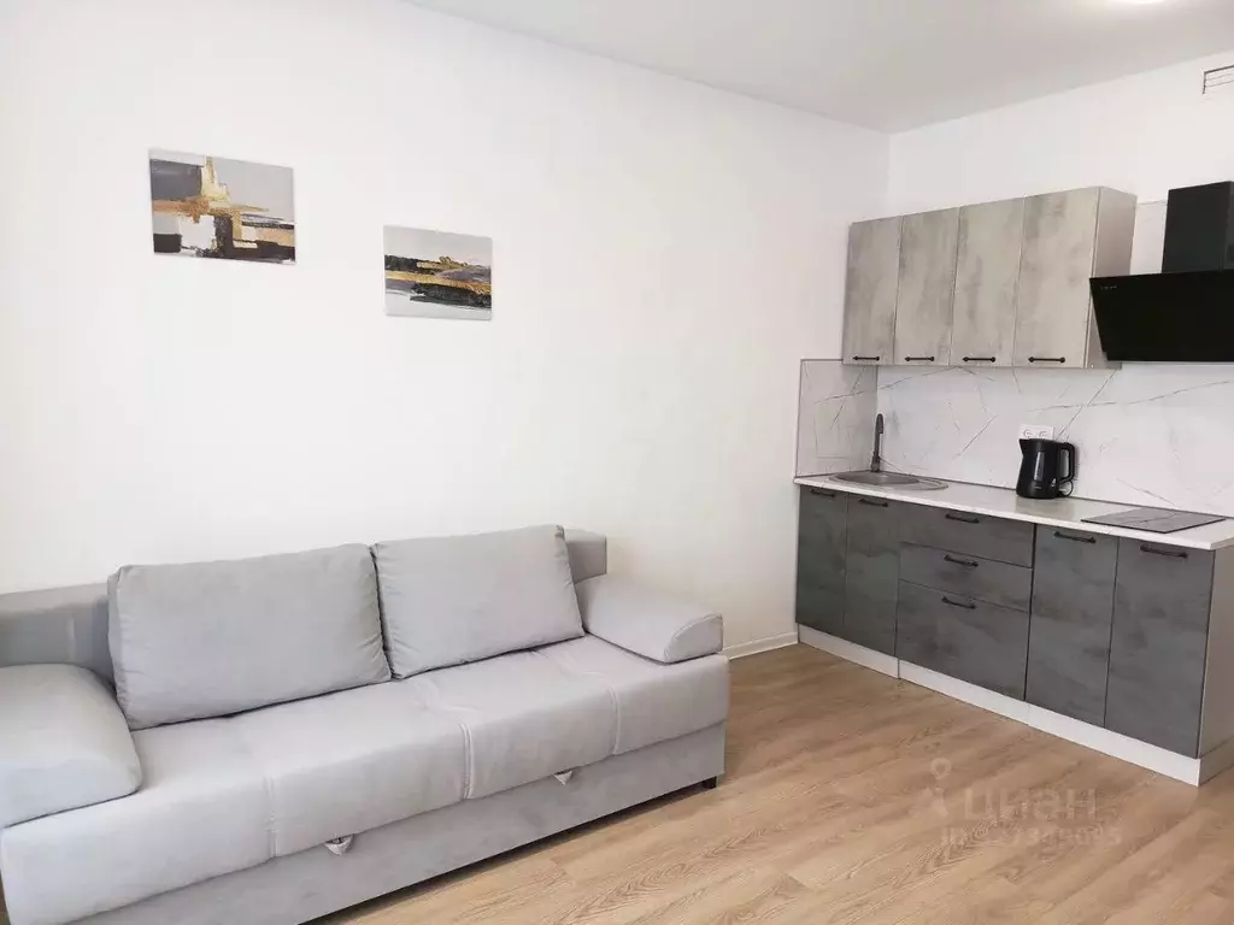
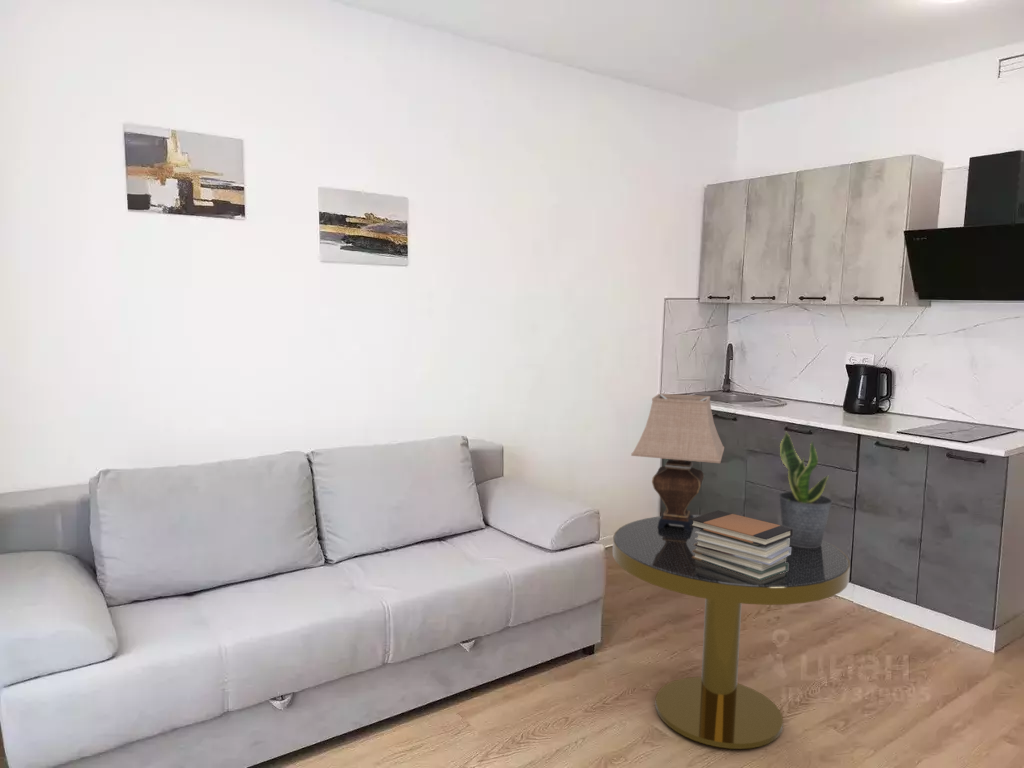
+ side table [612,514,851,750]
+ table lamp [630,393,725,532]
+ book stack [690,509,793,581]
+ potted plant [778,431,833,548]
